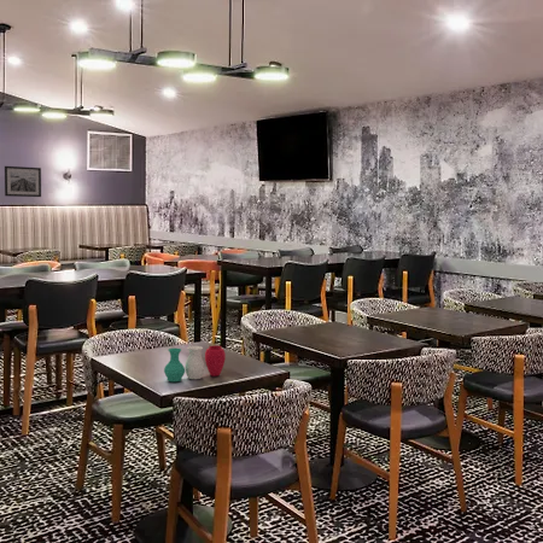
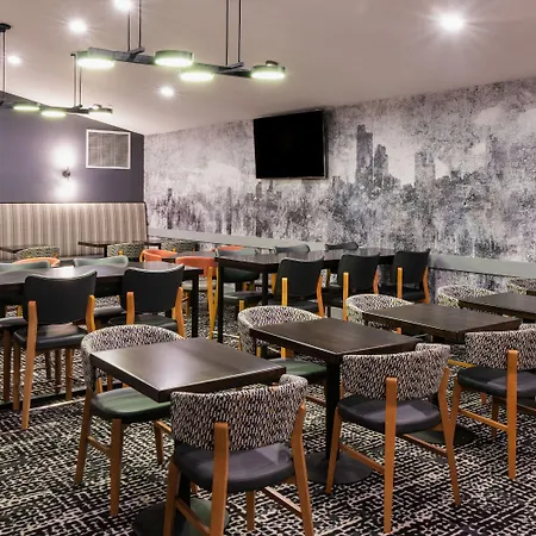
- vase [163,344,227,383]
- wall art [4,165,42,198]
